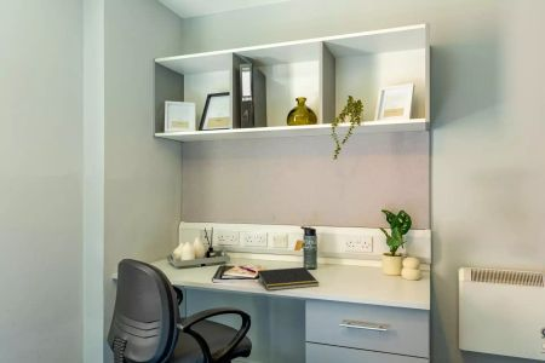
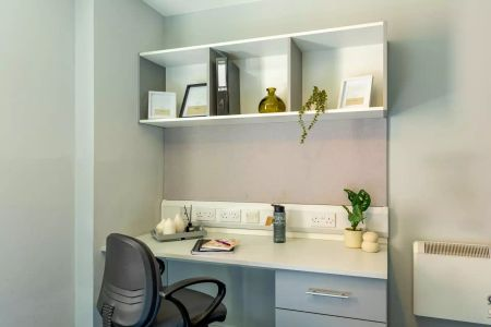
- notepad [256,266,320,292]
